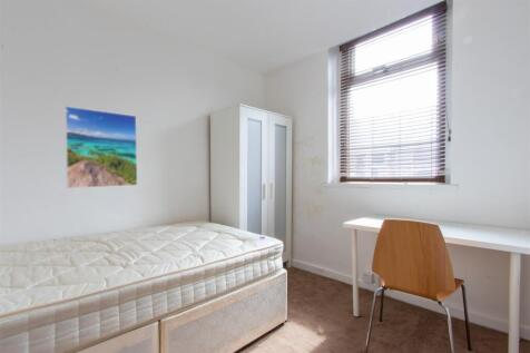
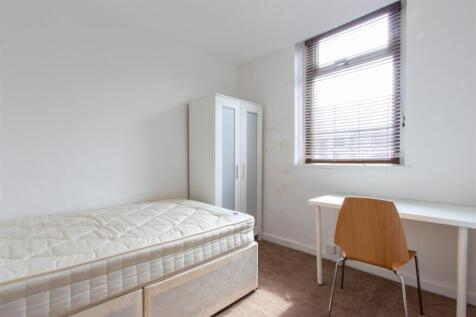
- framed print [63,105,138,189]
